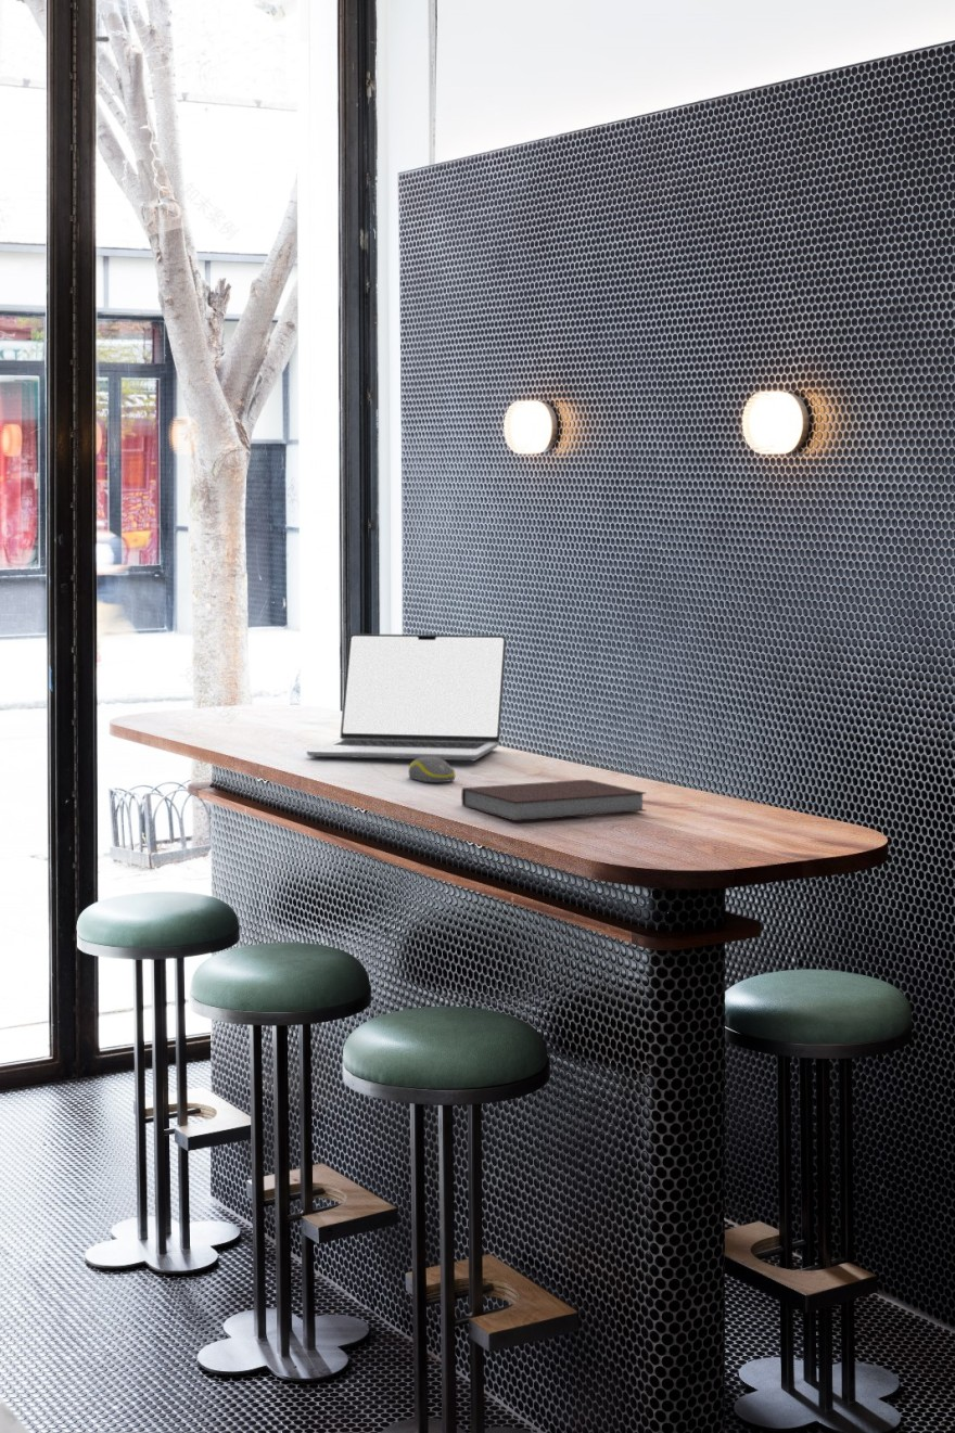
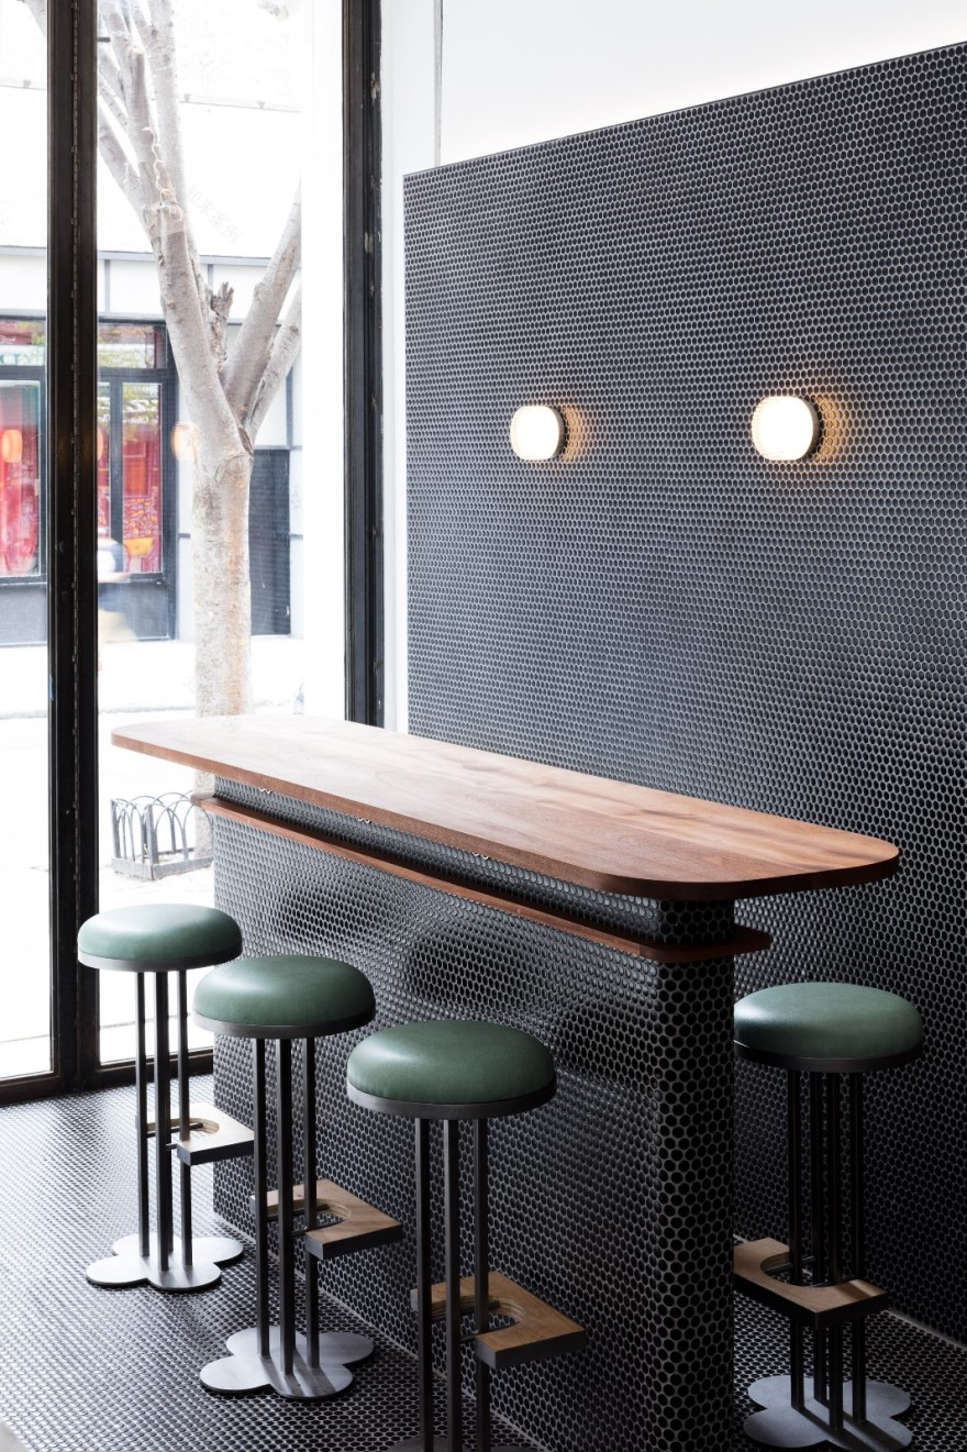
- notebook [460,779,647,822]
- computer mouse [407,757,457,783]
- laptop [306,632,507,762]
